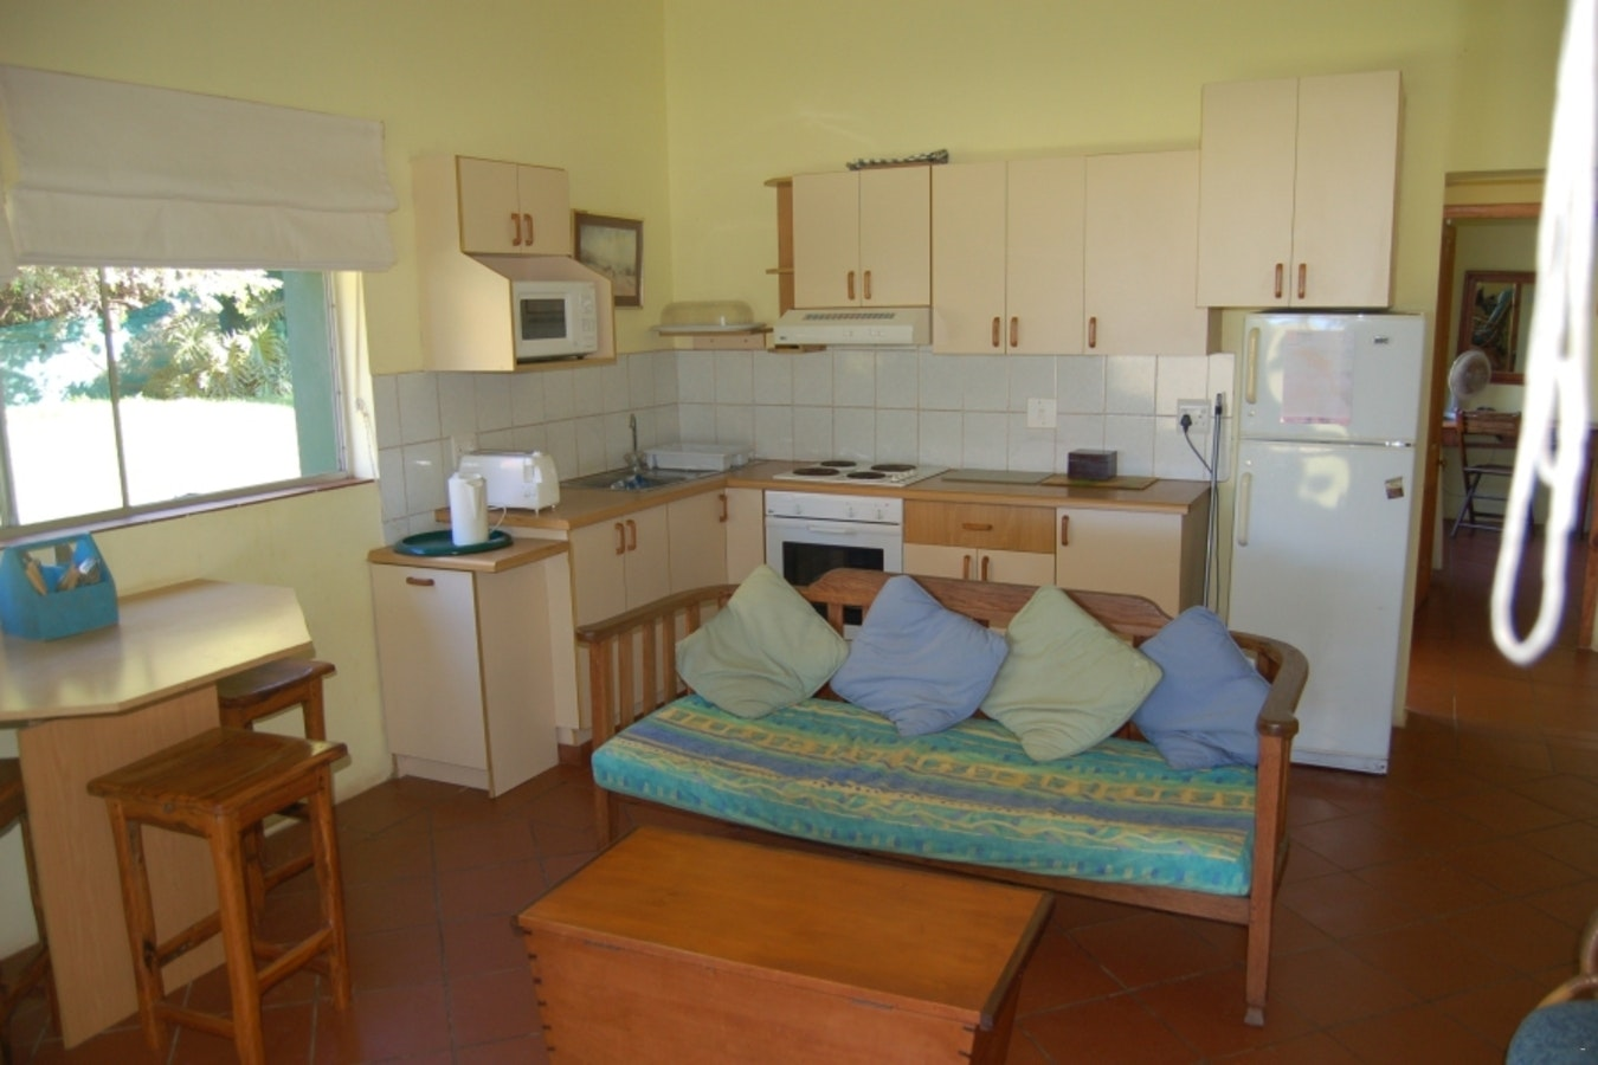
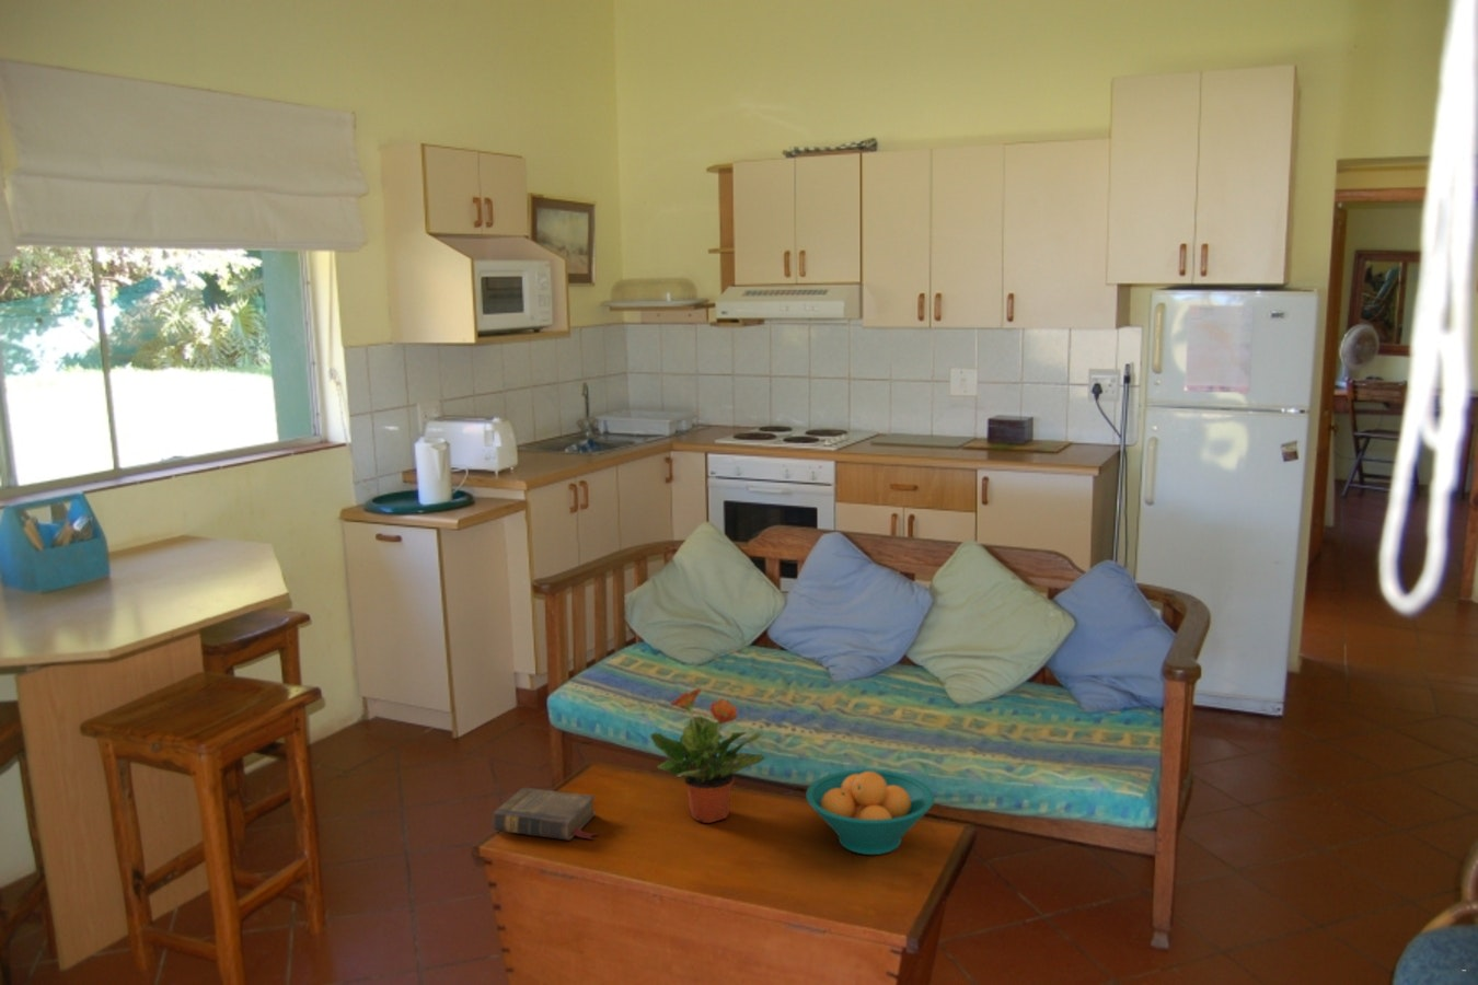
+ fruit bowl [805,768,935,856]
+ potted plant [649,687,766,824]
+ book [492,786,600,842]
